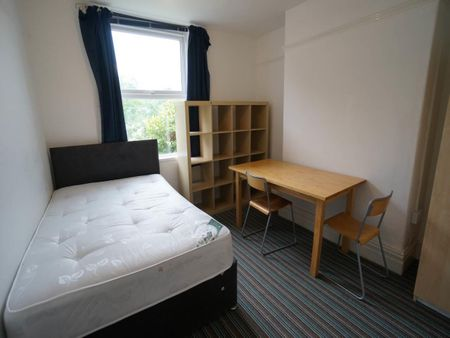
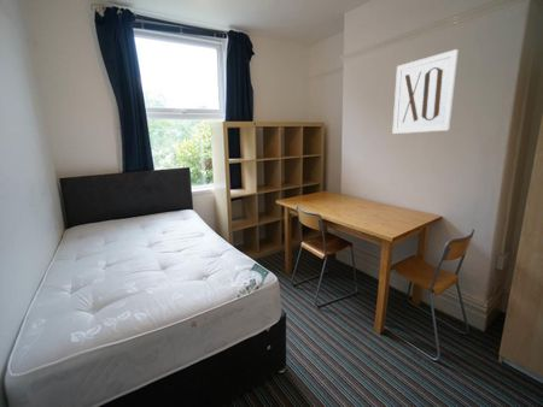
+ wall art [391,48,460,135]
